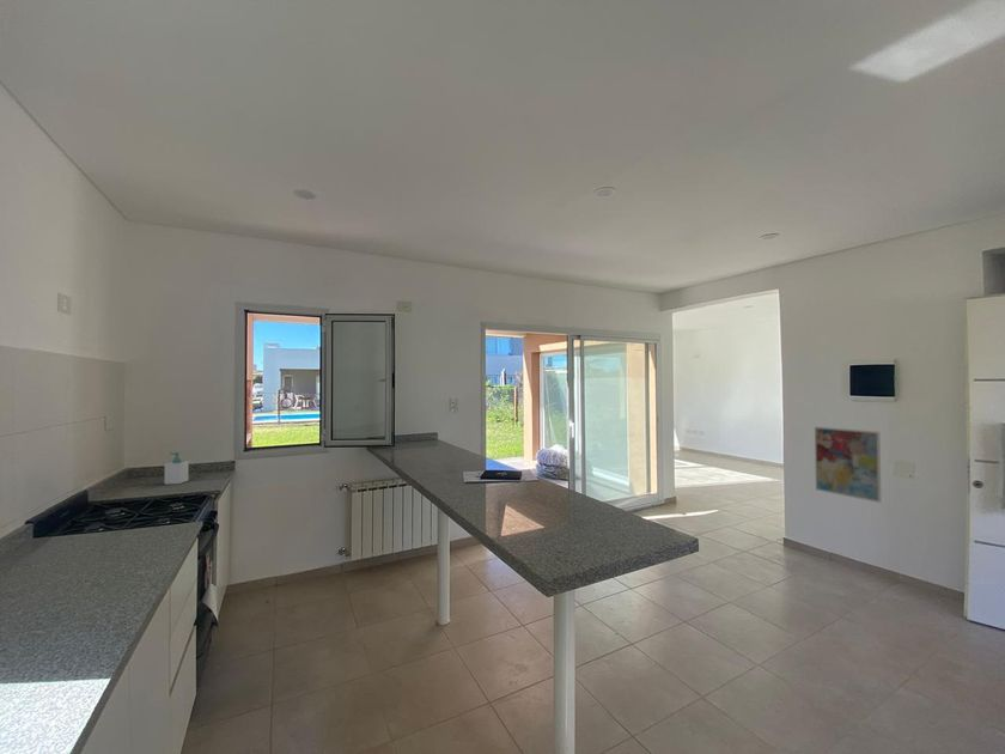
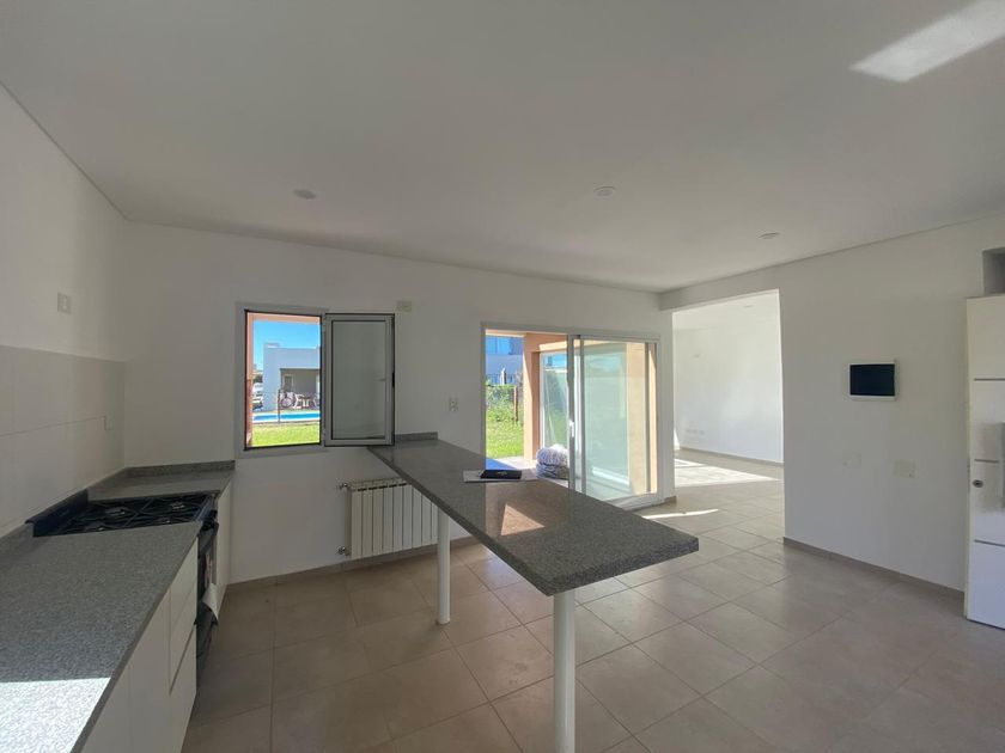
- wall art [814,426,883,504]
- soap bottle [164,451,190,486]
